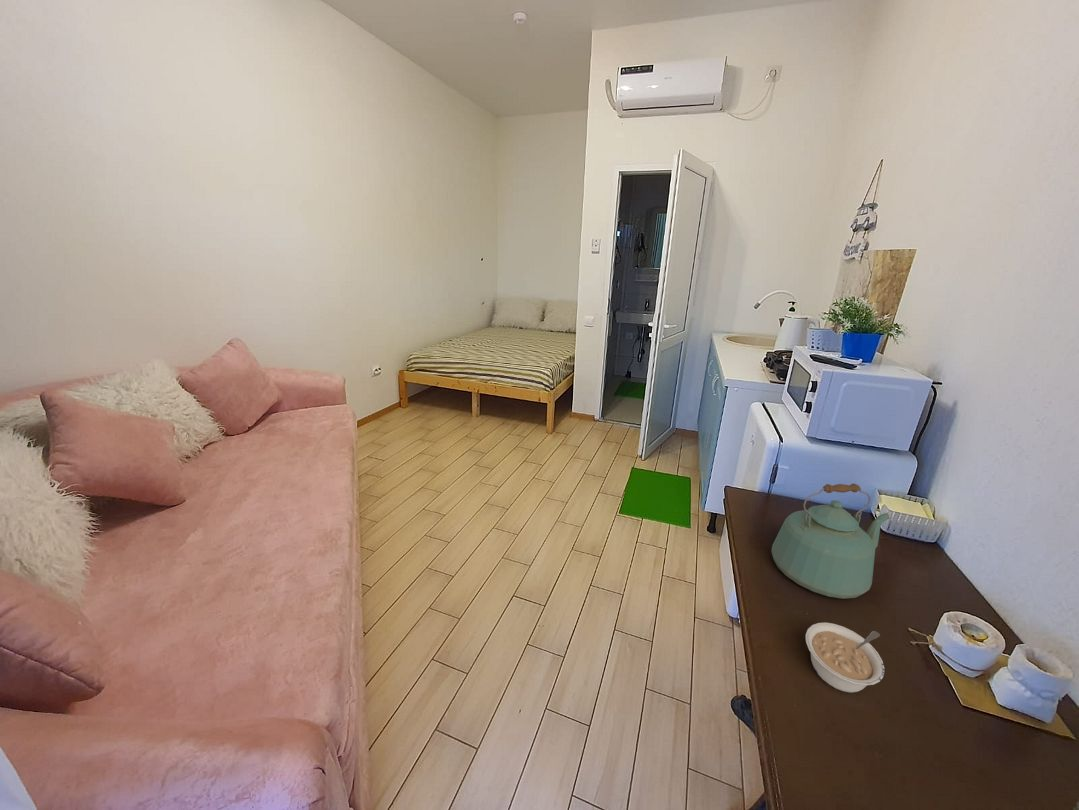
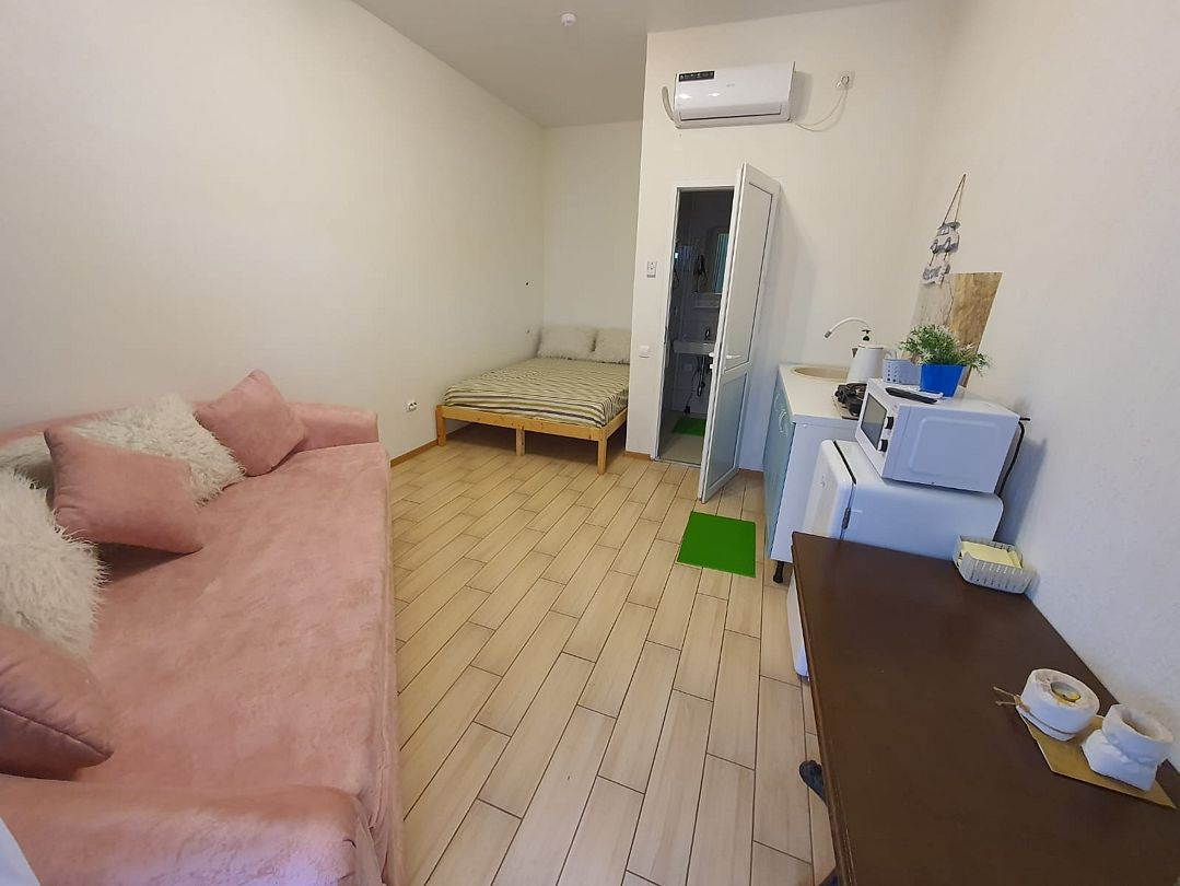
- kettle [770,483,890,600]
- legume [804,622,886,694]
